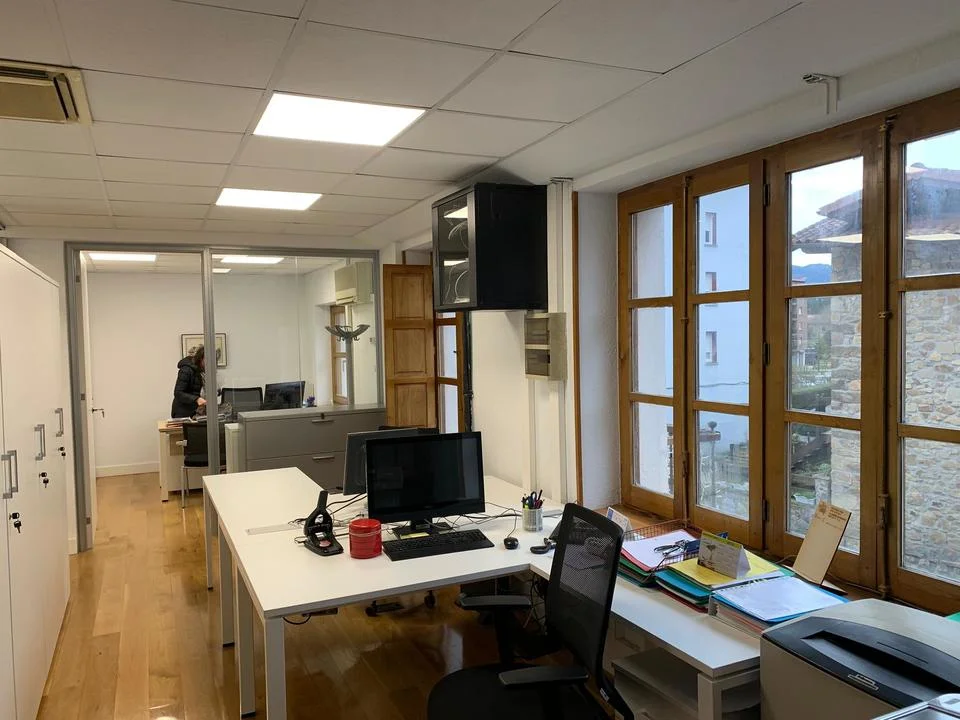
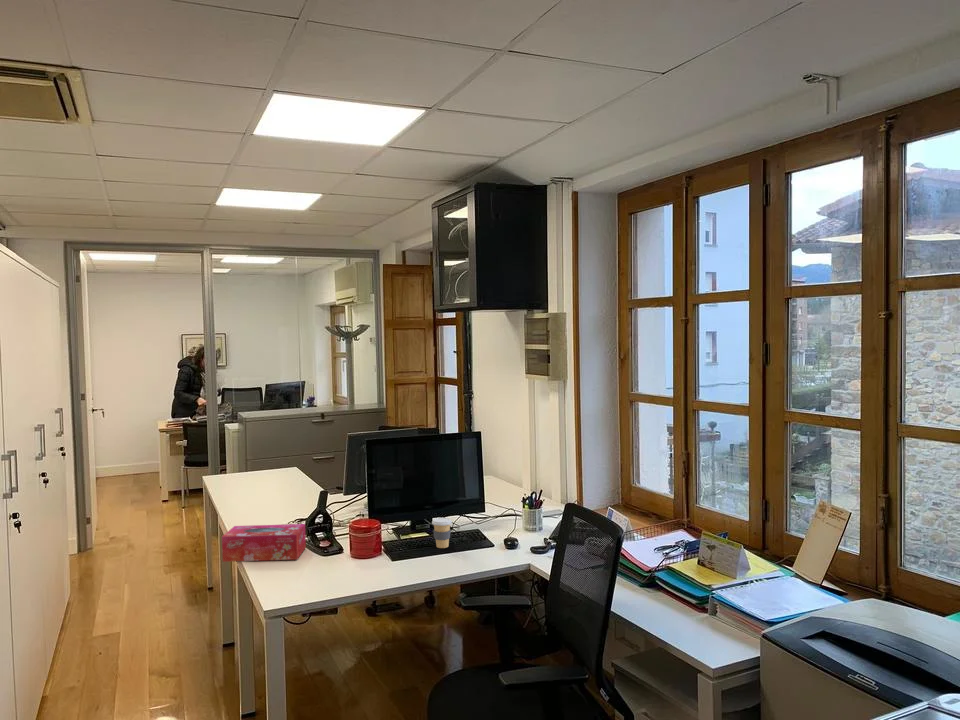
+ tissue box [221,523,307,563]
+ coffee cup [431,517,453,549]
